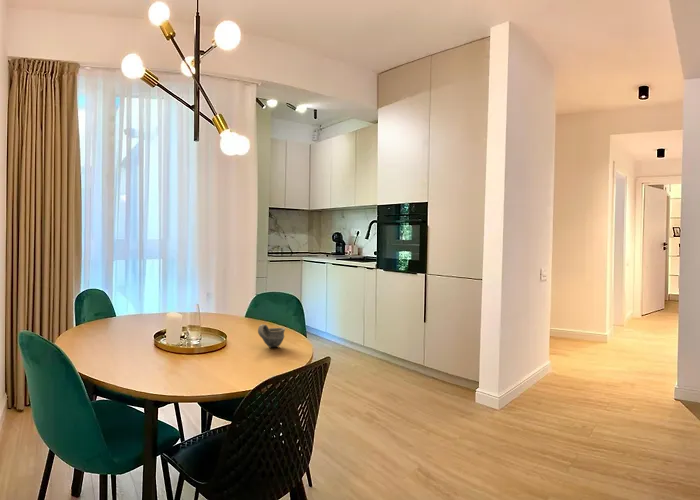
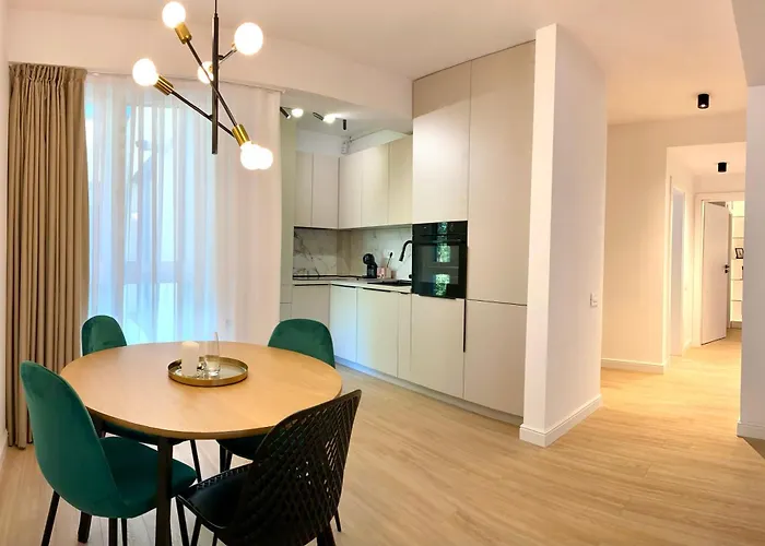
- cup [257,323,286,348]
